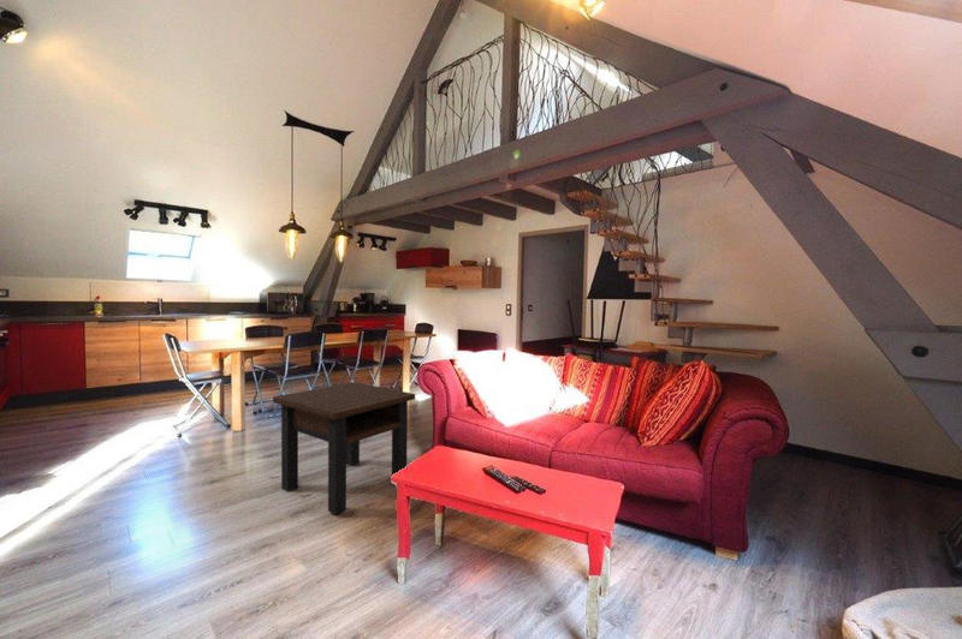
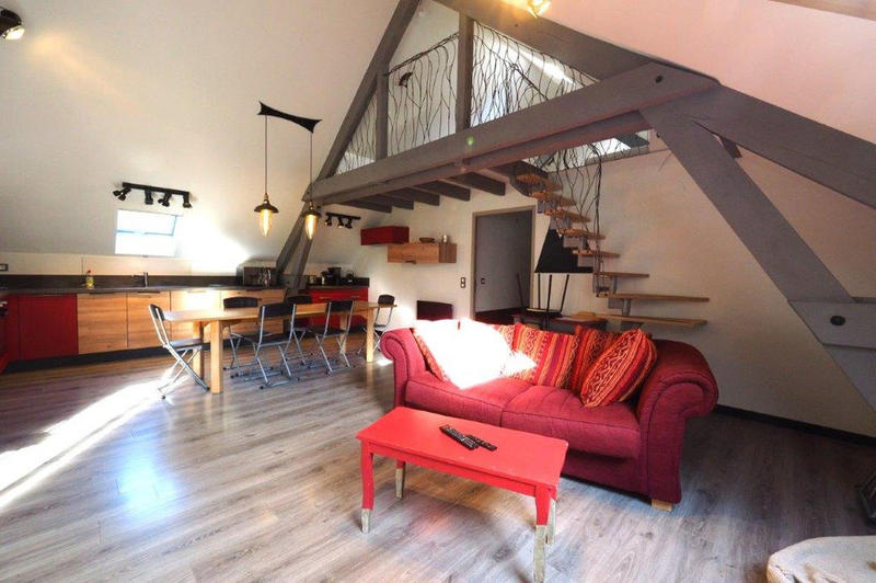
- side table [272,381,416,515]
